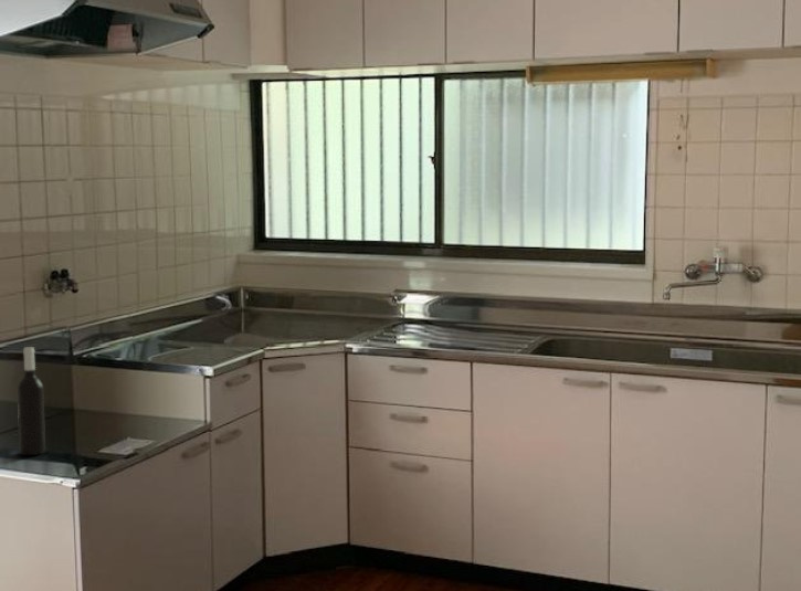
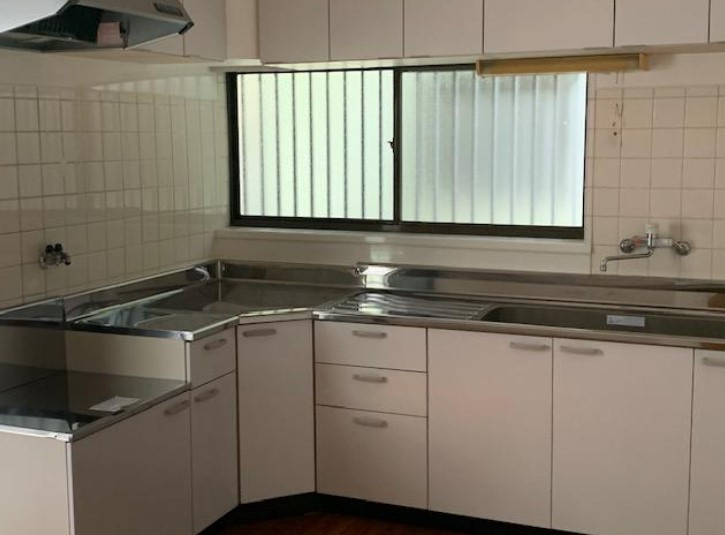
- wine bottle [17,346,46,456]
